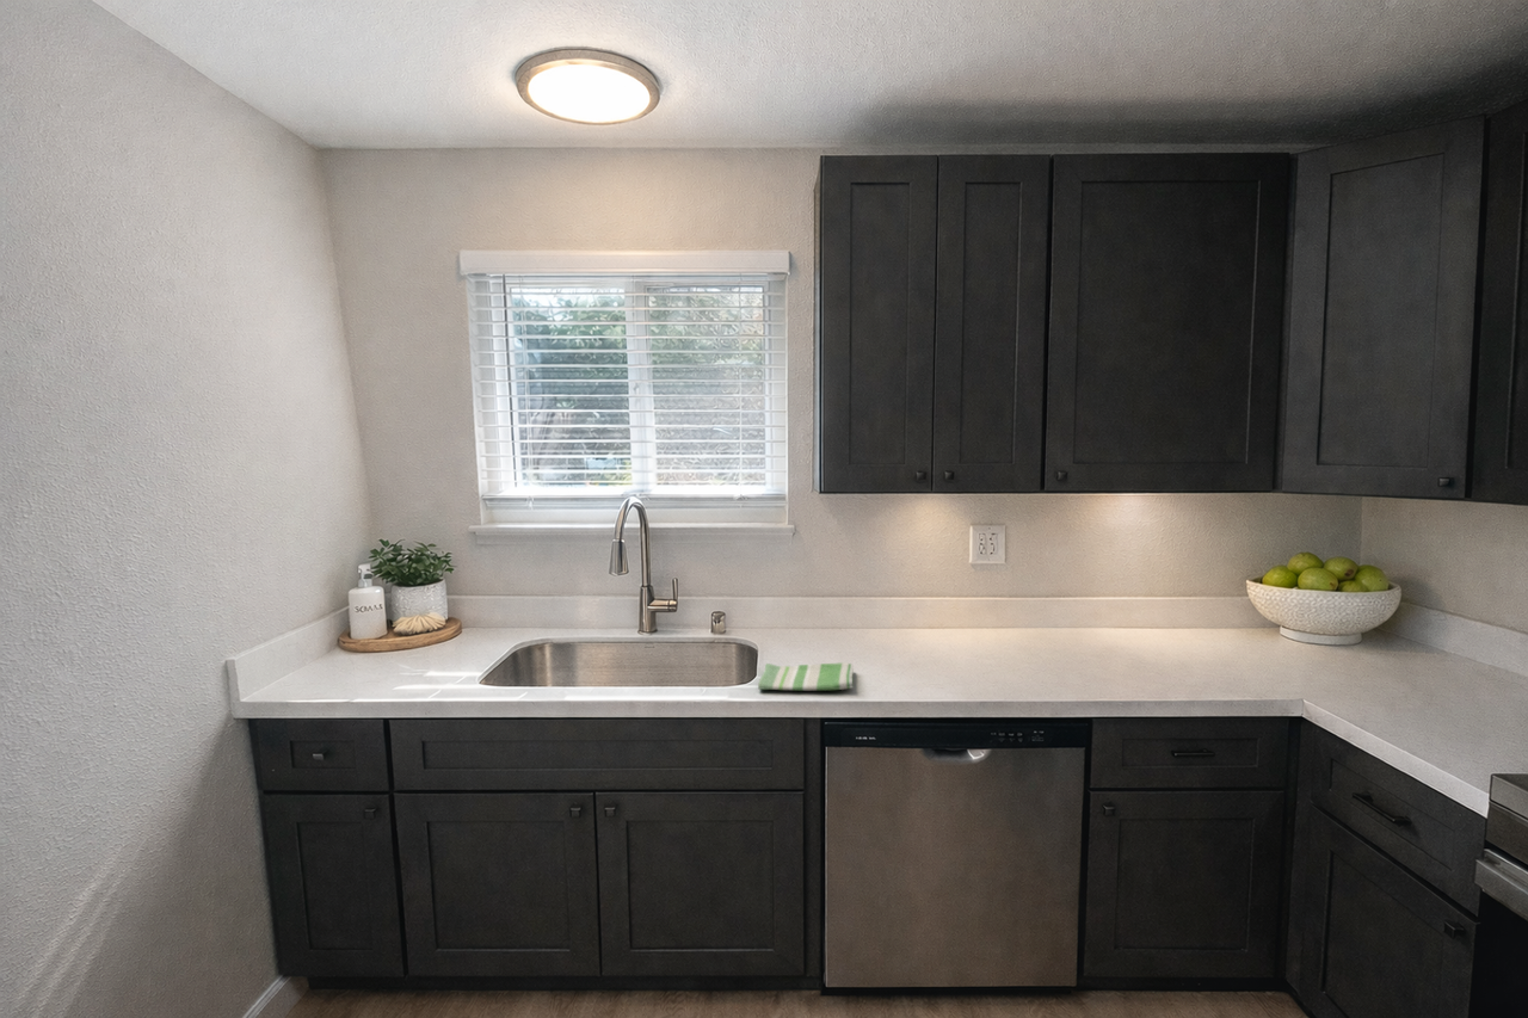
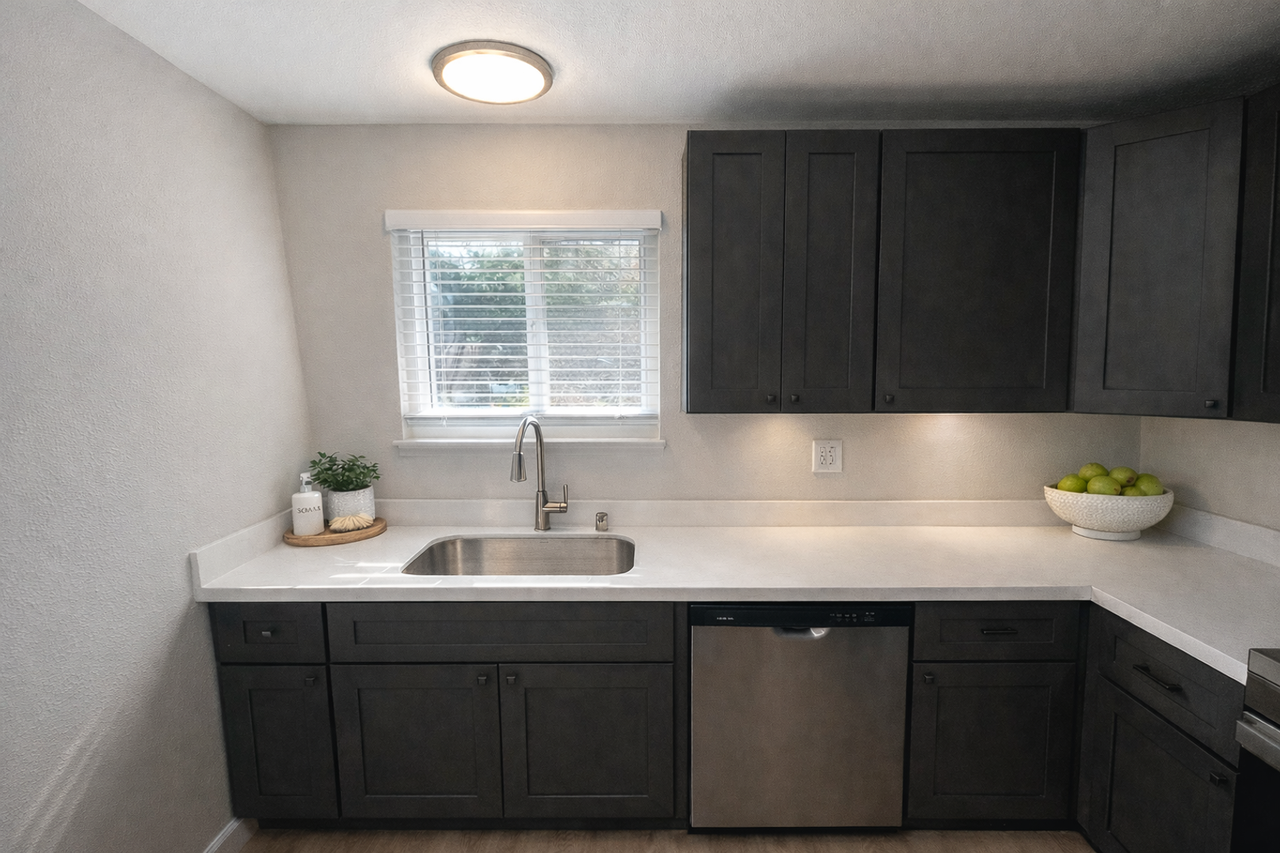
- dish towel [757,661,855,692]
